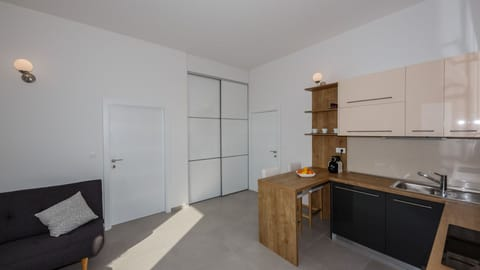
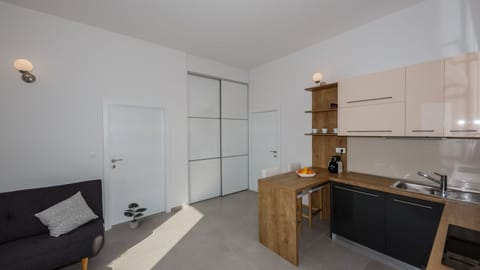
+ potted plant [122,202,148,230]
